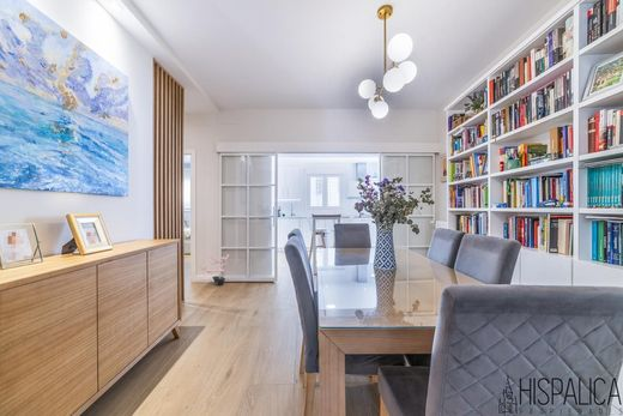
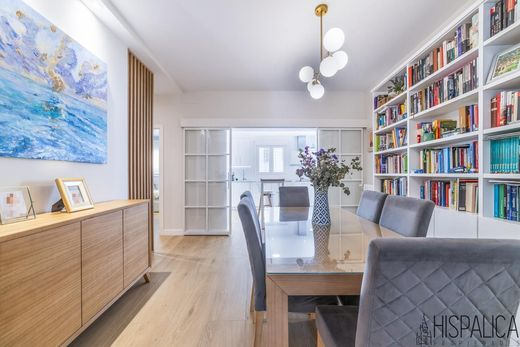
- potted plant [199,253,230,287]
